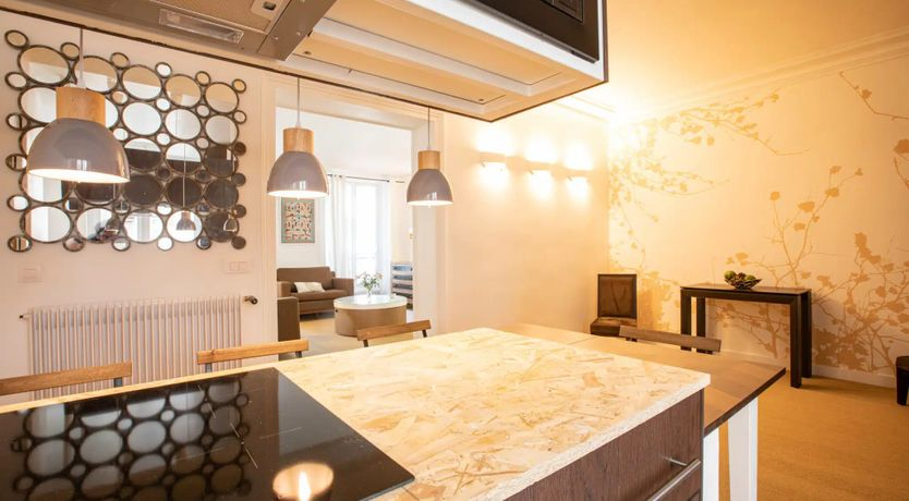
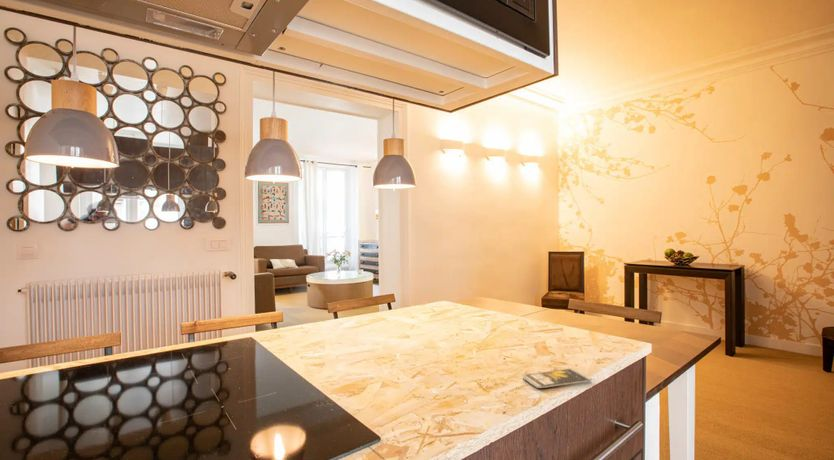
+ smartphone [522,368,593,389]
